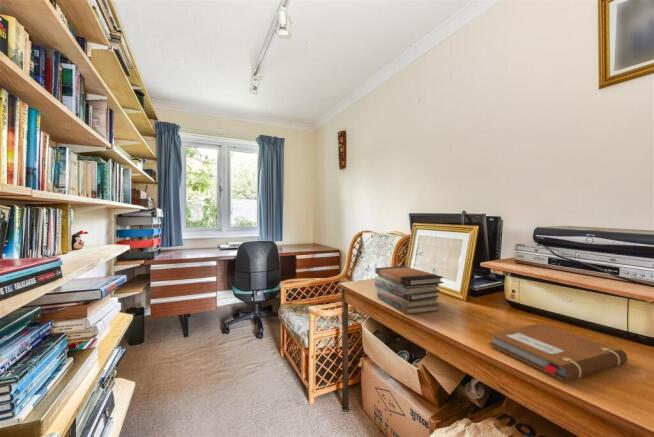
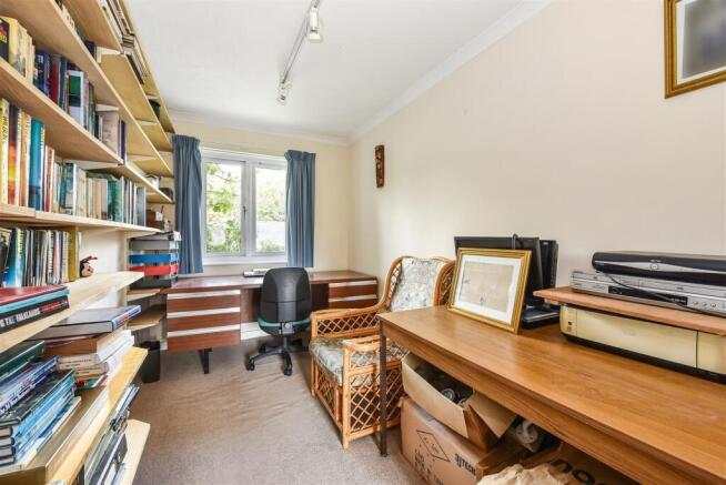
- notebook [488,322,628,382]
- book stack [373,265,445,315]
